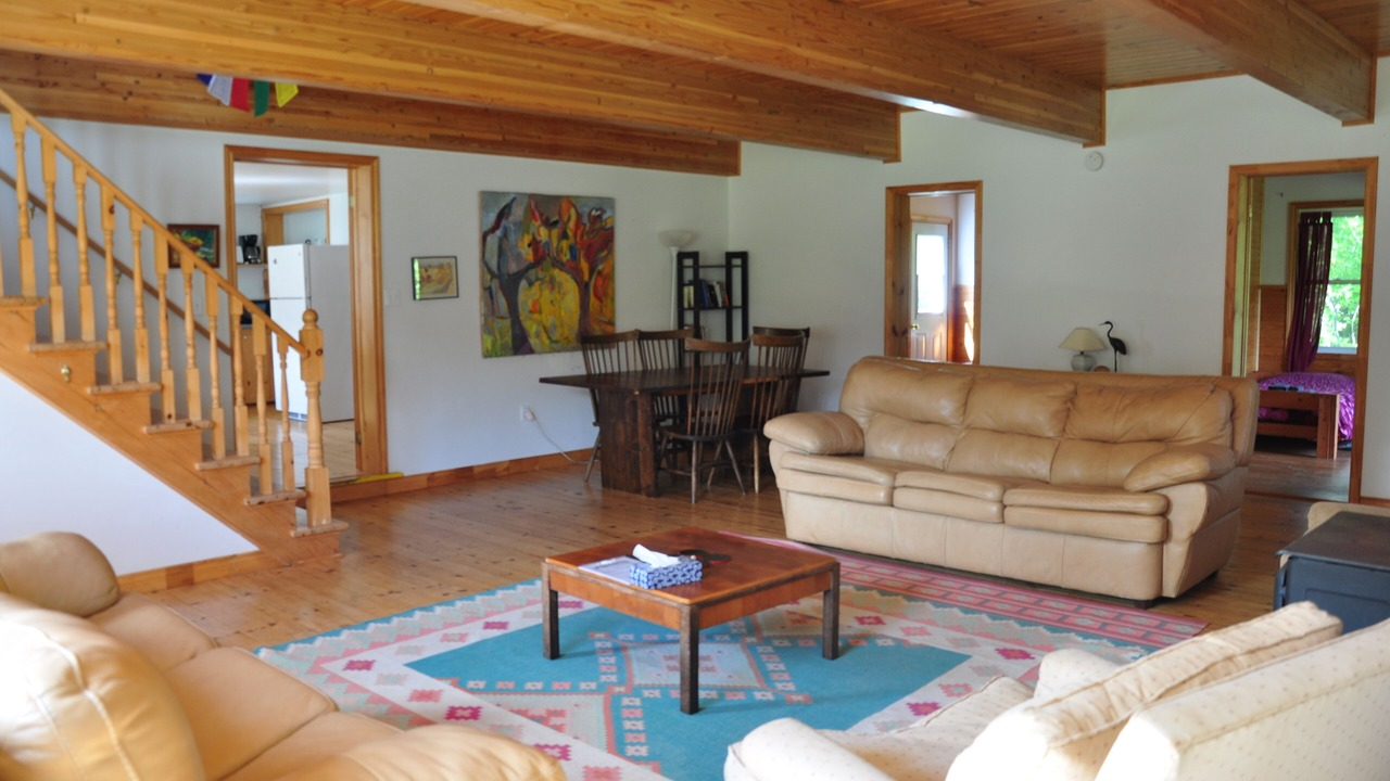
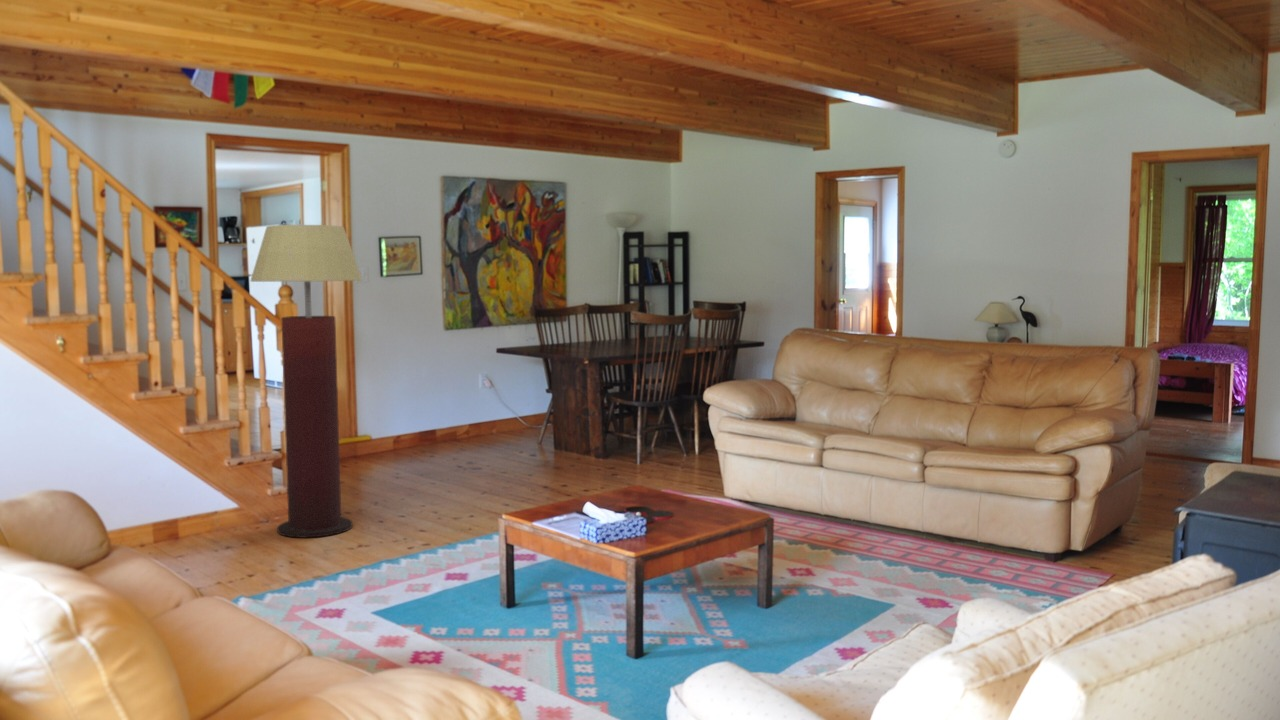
+ floor lamp [250,224,363,539]
